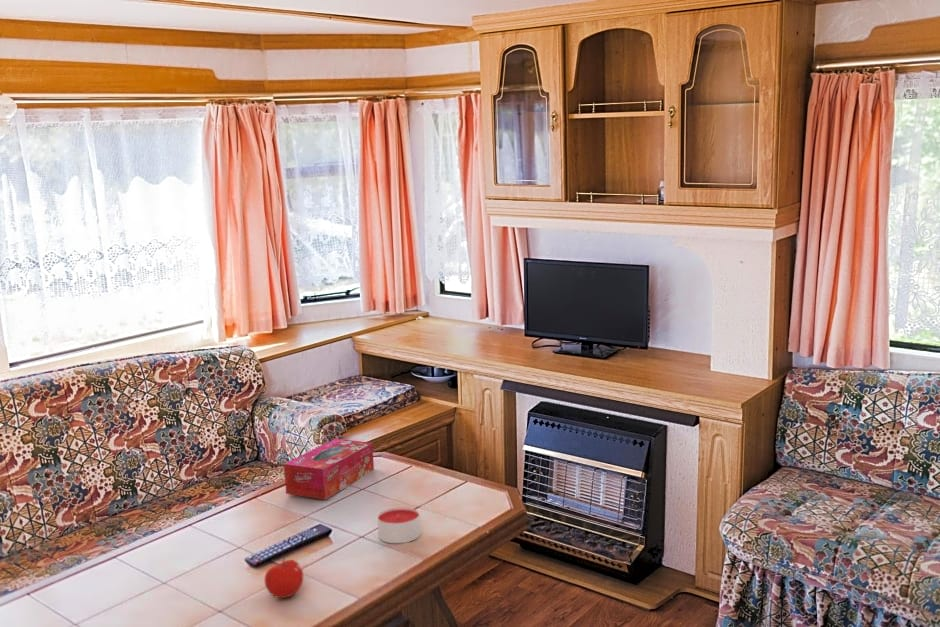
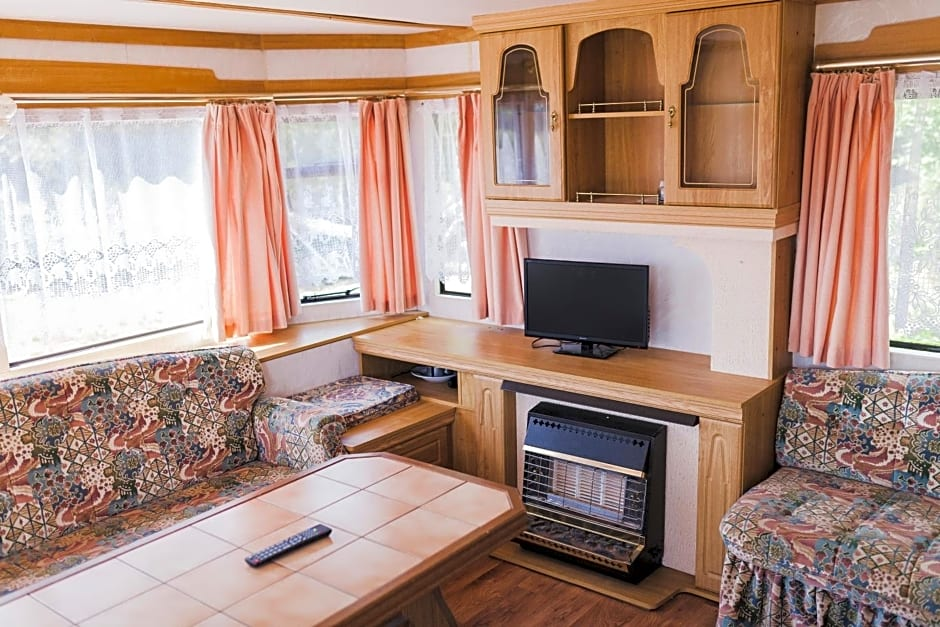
- candle [376,506,421,544]
- tissue box [283,438,375,500]
- fruit [263,556,304,599]
